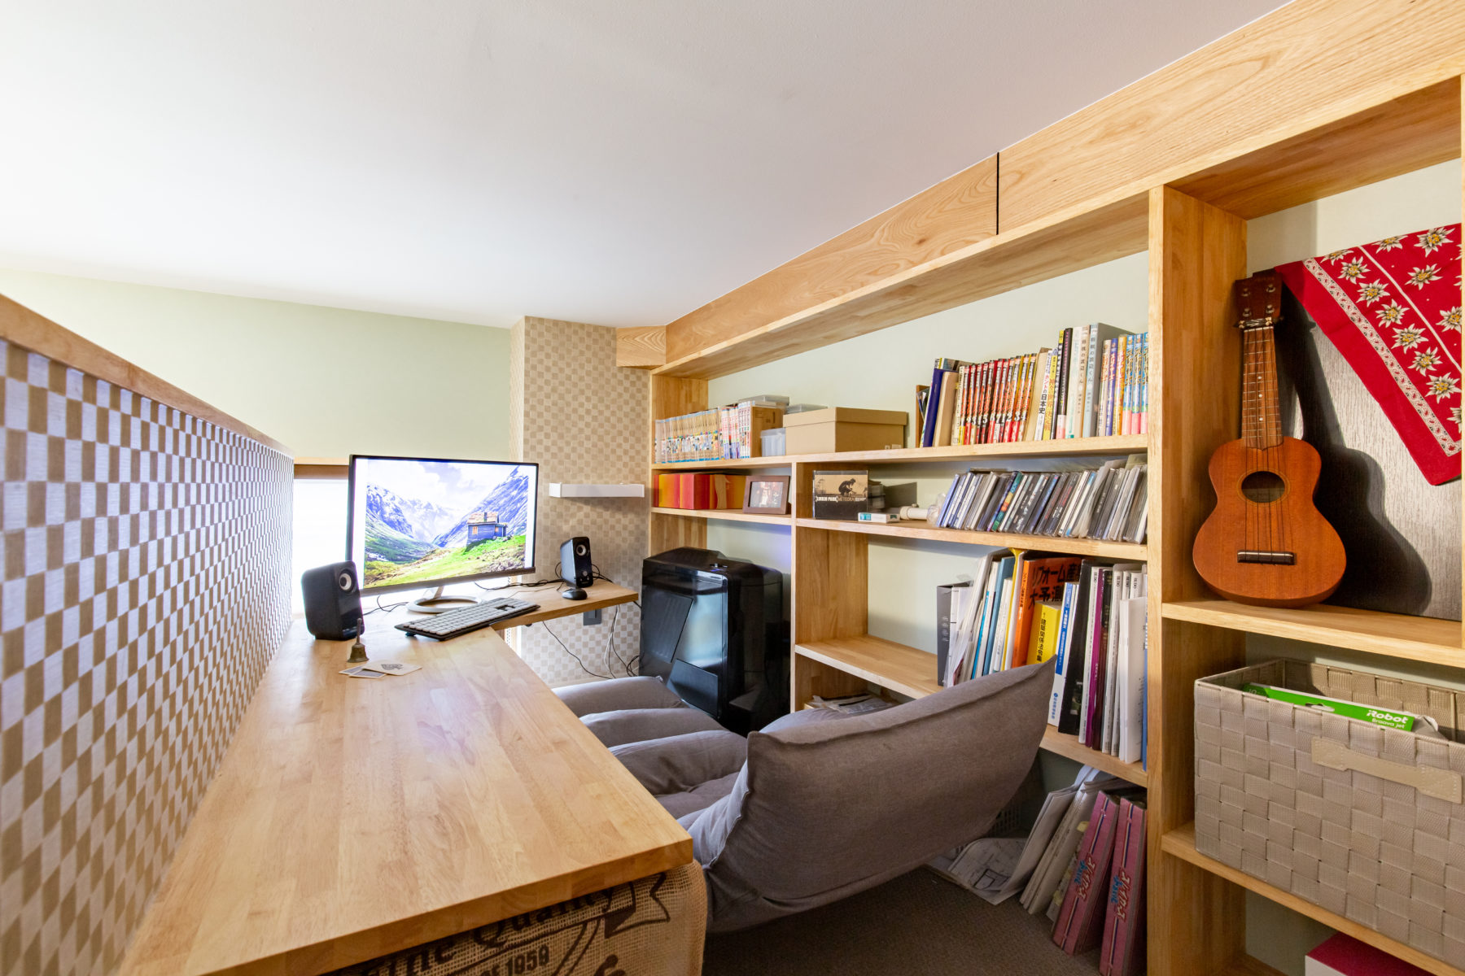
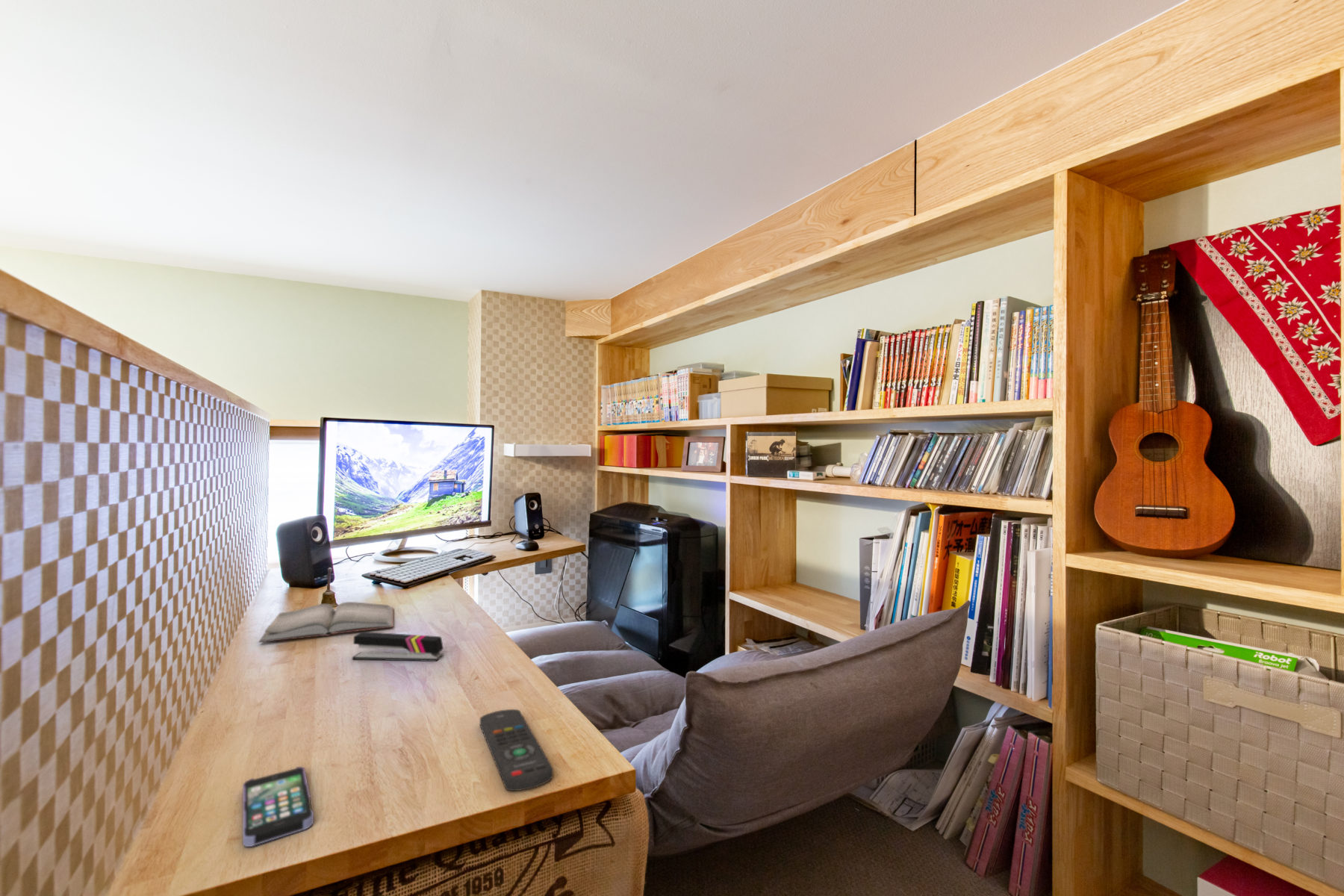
+ stapler [352,631,444,662]
+ remote control [479,709,554,791]
+ smartphone [242,766,314,847]
+ hardback book [258,601,394,643]
